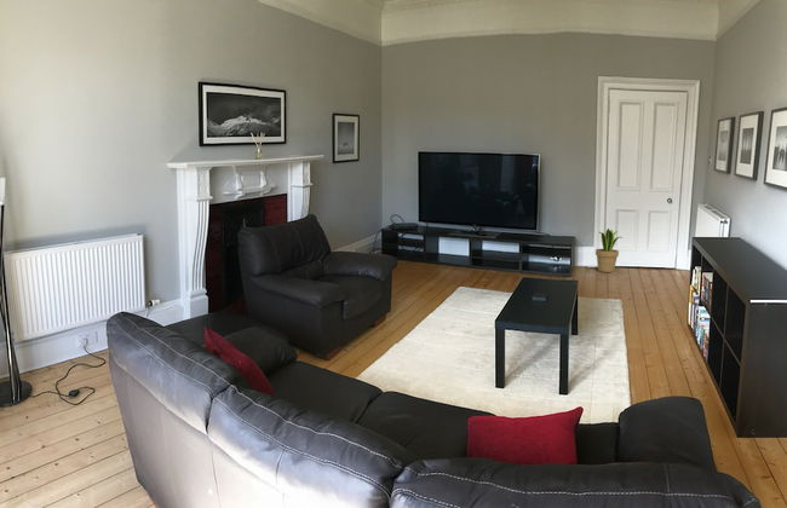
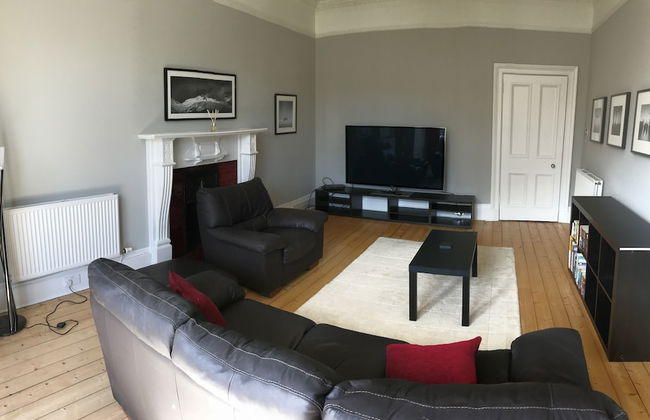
- potted plant [594,227,624,273]
